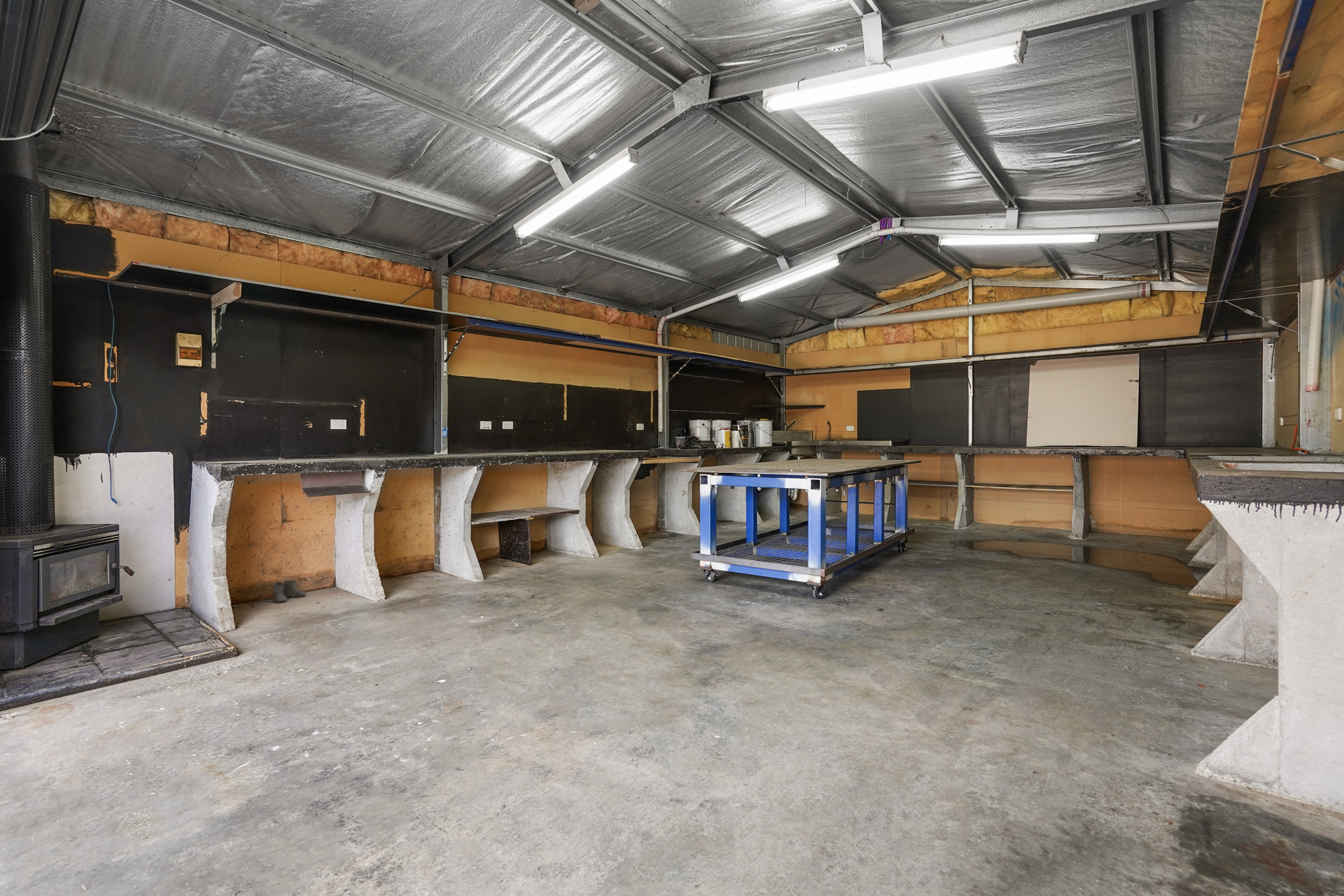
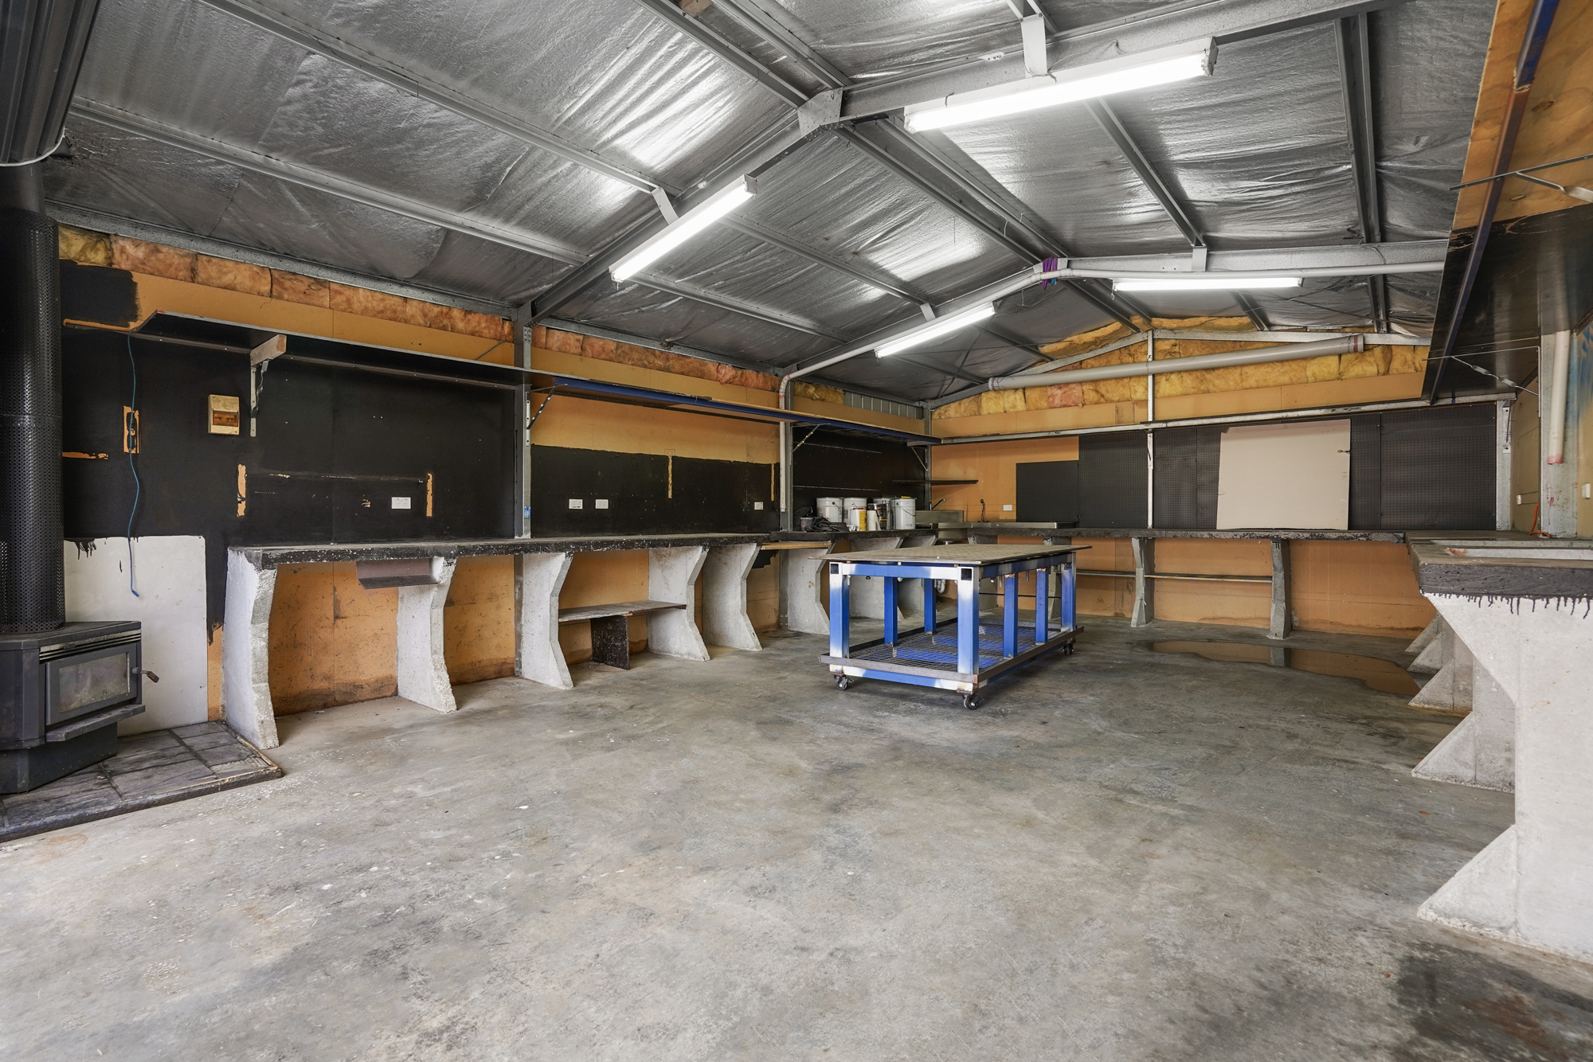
- boots [269,580,306,603]
